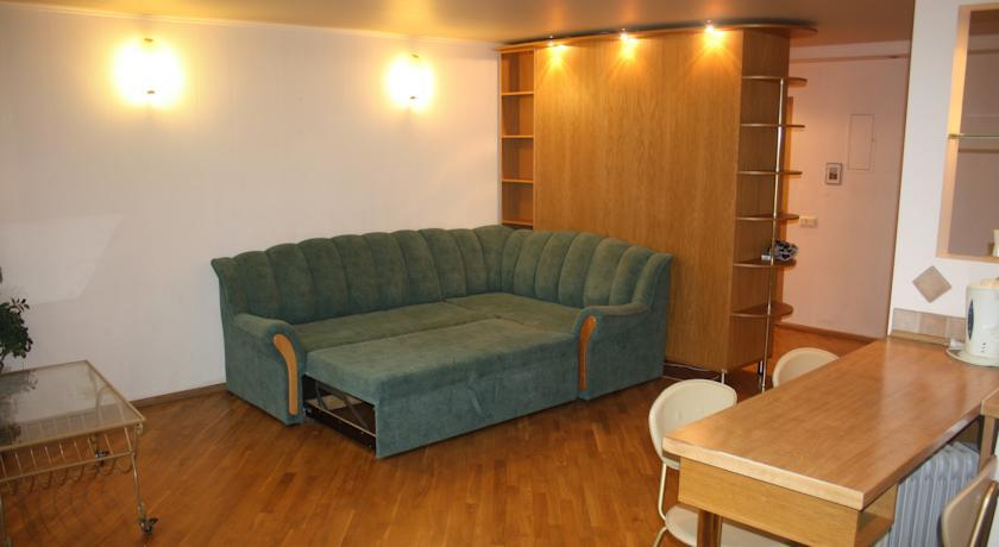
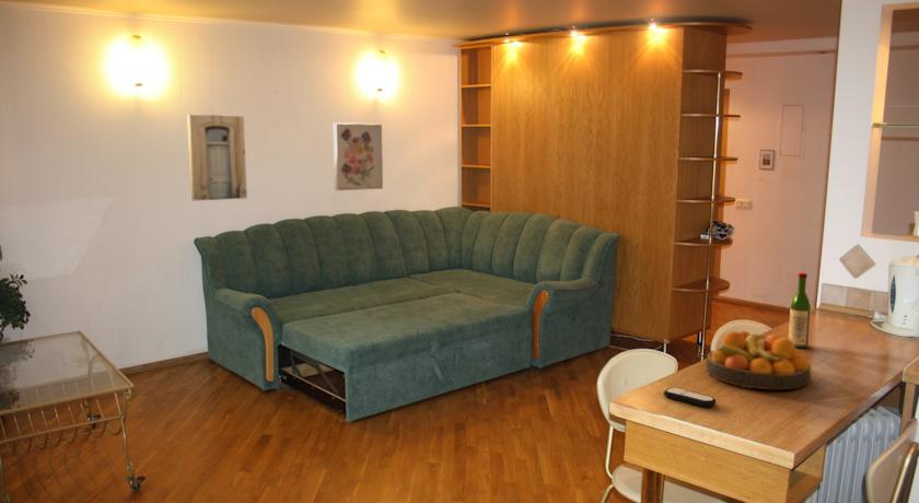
+ remote control [663,386,717,408]
+ wall art [186,114,248,202]
+ wine bottle [788,272,812,349]
+ fruit bowl [705,329,812,390]
+ wall art [333,121,384,191]
